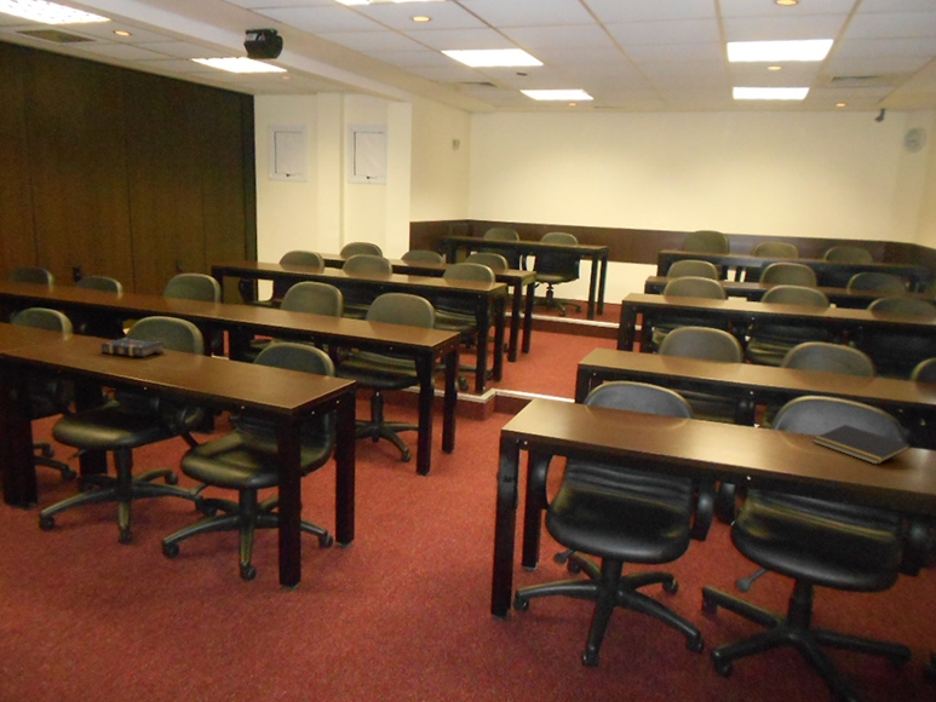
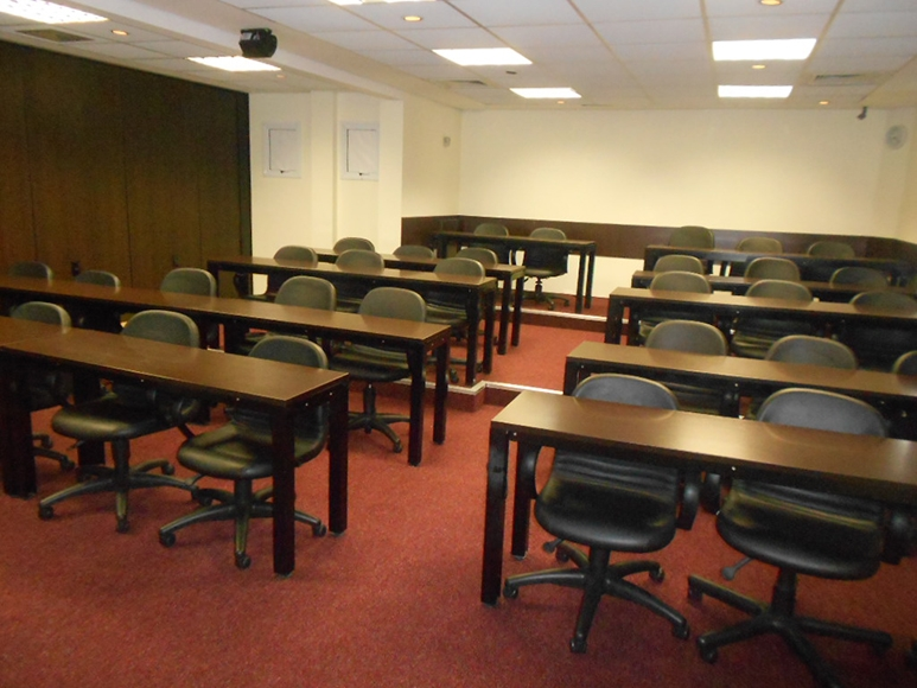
- notepad [811,424,912,466]
- book [101,336,165,358]
